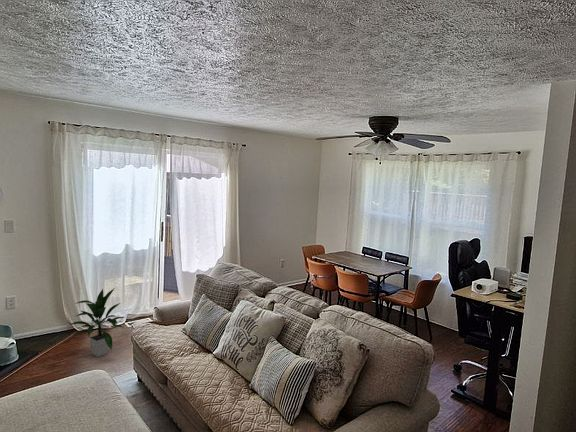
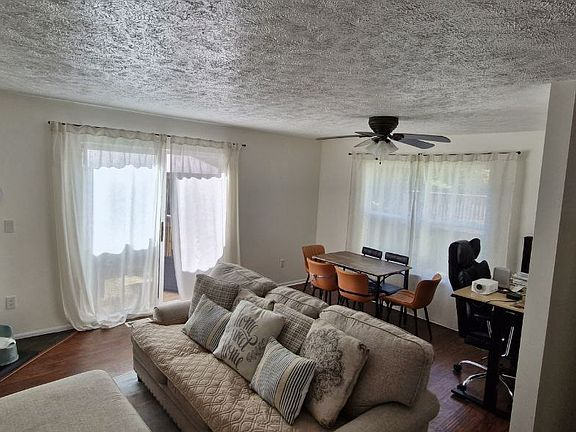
- indoor plant [66,287,125,358]
